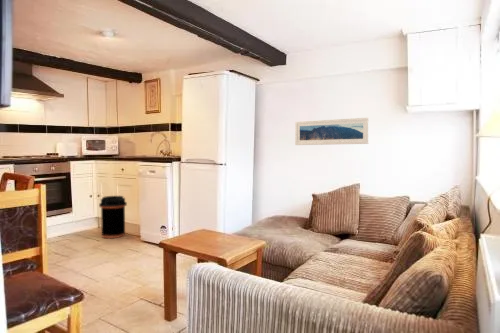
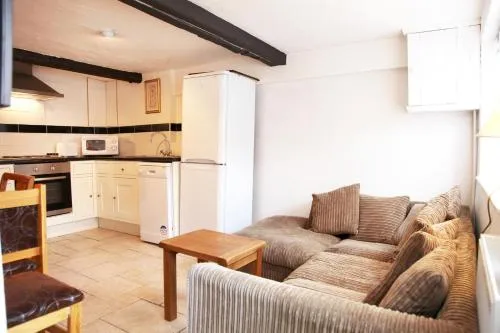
- trash can [98,195,128,239]
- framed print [294,117,370,146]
